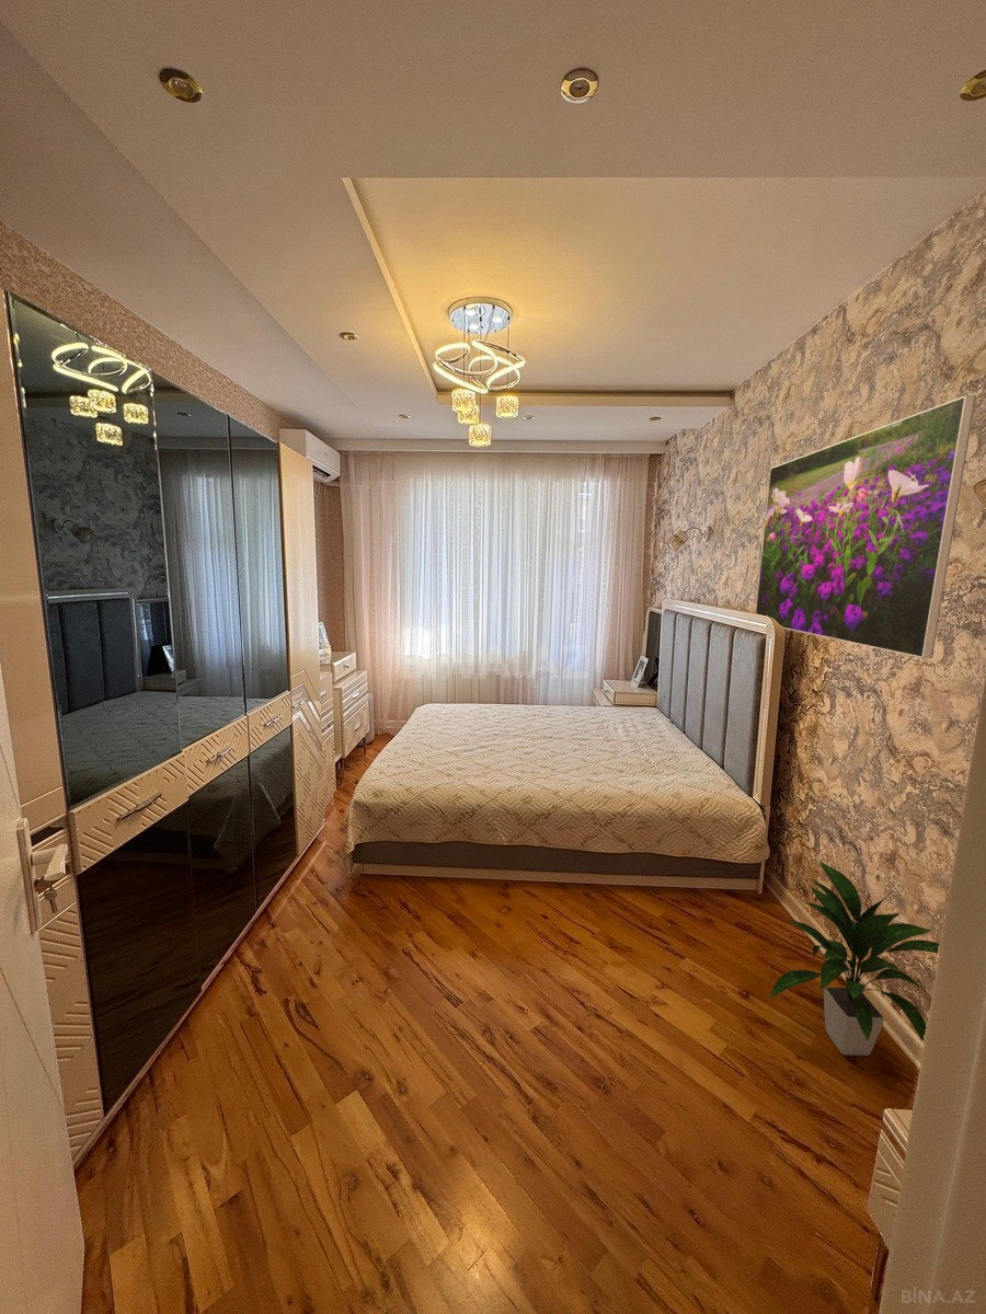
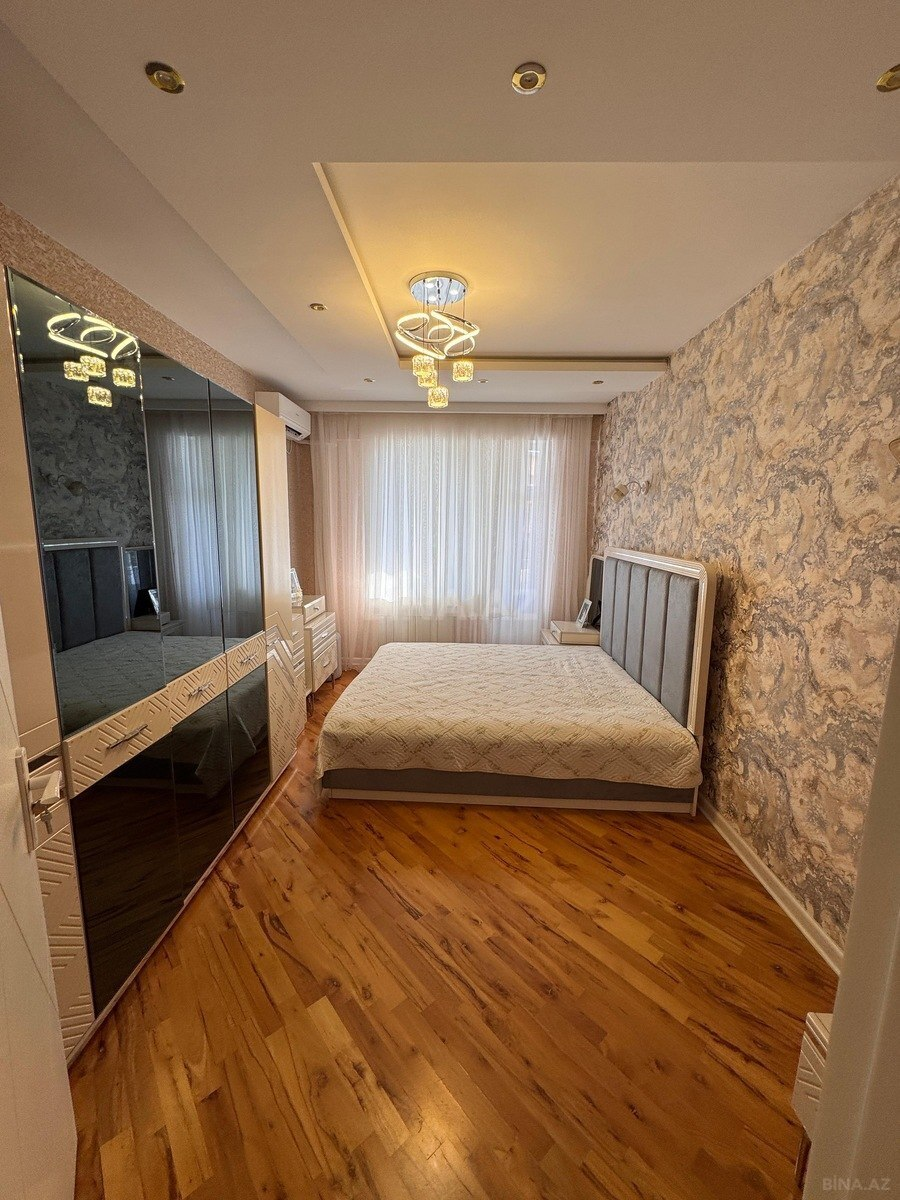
- indoor plant [767,860,940,1057]
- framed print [755,394,977,659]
